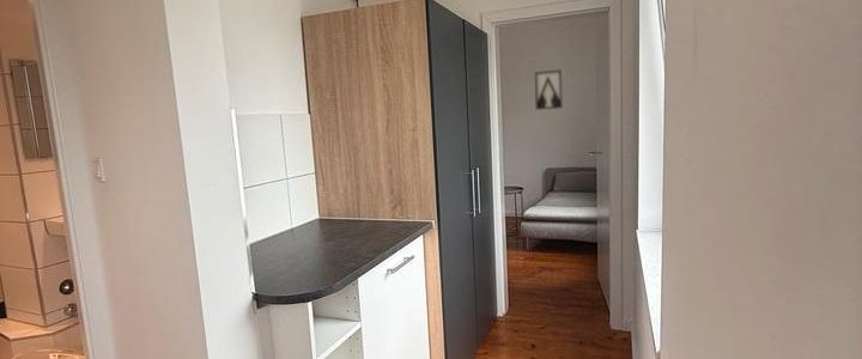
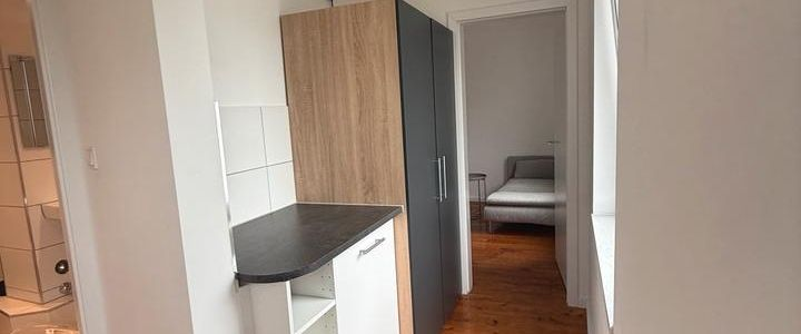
- wall art [534,68,564,111]
